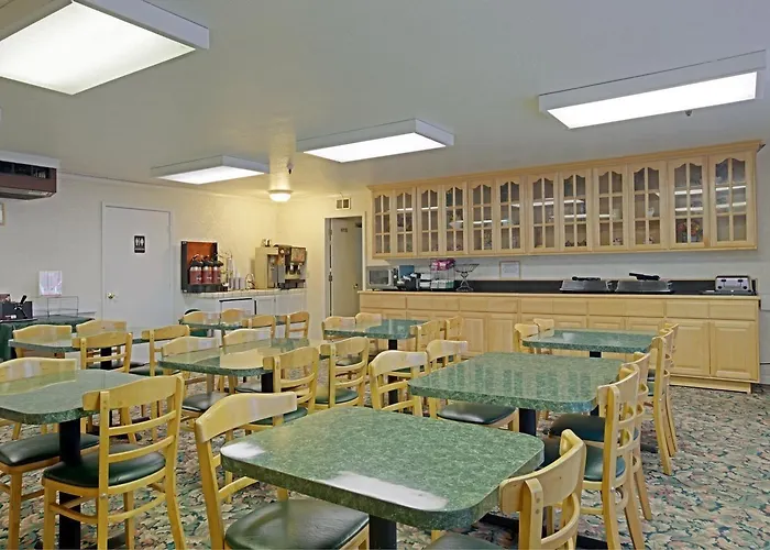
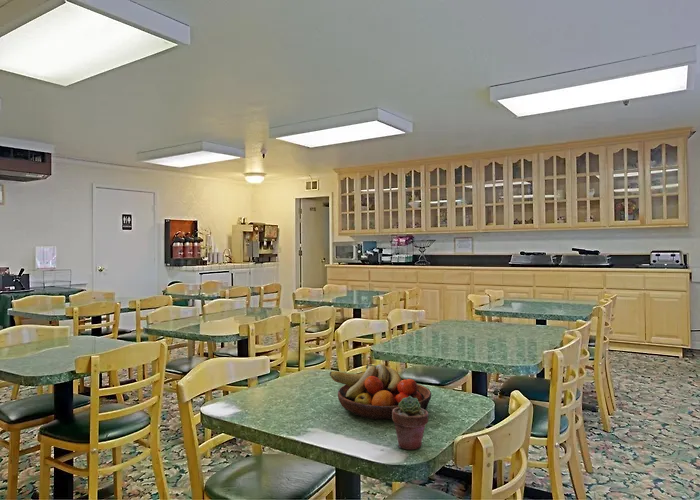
+ fruit bowl [329,363,432,420]
+ potted succulent [391,396,430,451]
